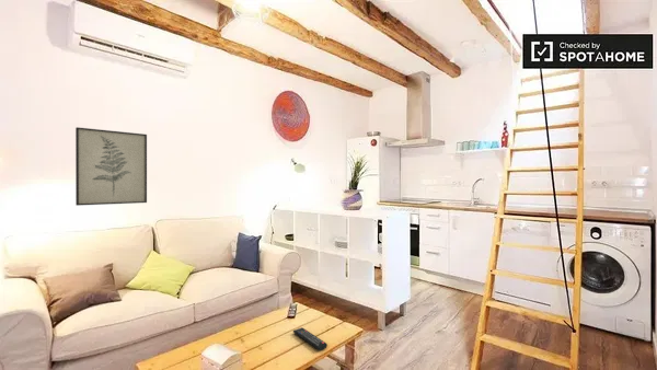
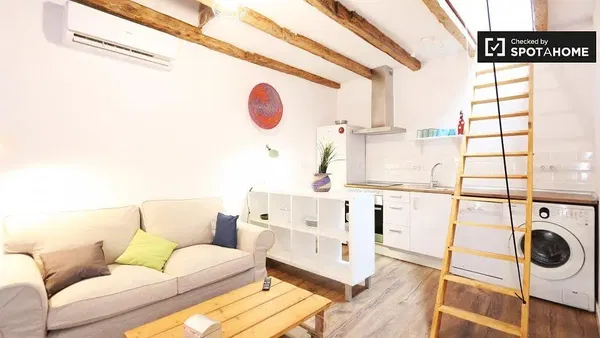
- wall art [74,126,148,207]
- remote control [292,326,328,351]
